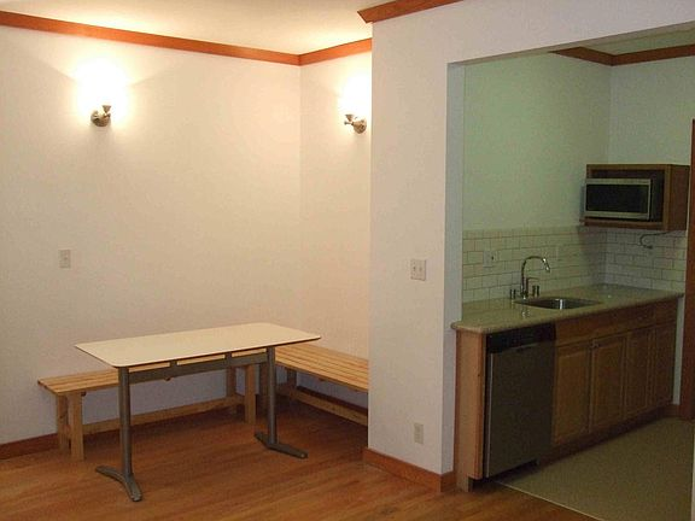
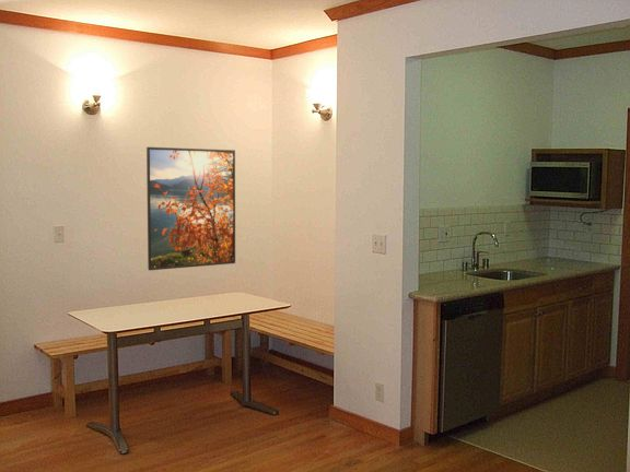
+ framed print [145,146,236,271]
